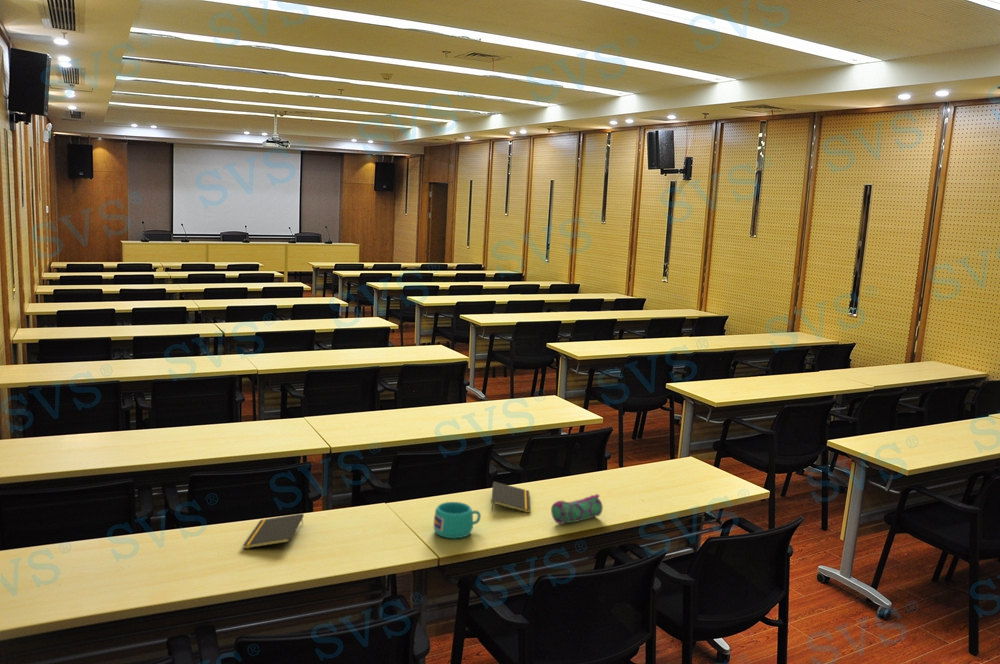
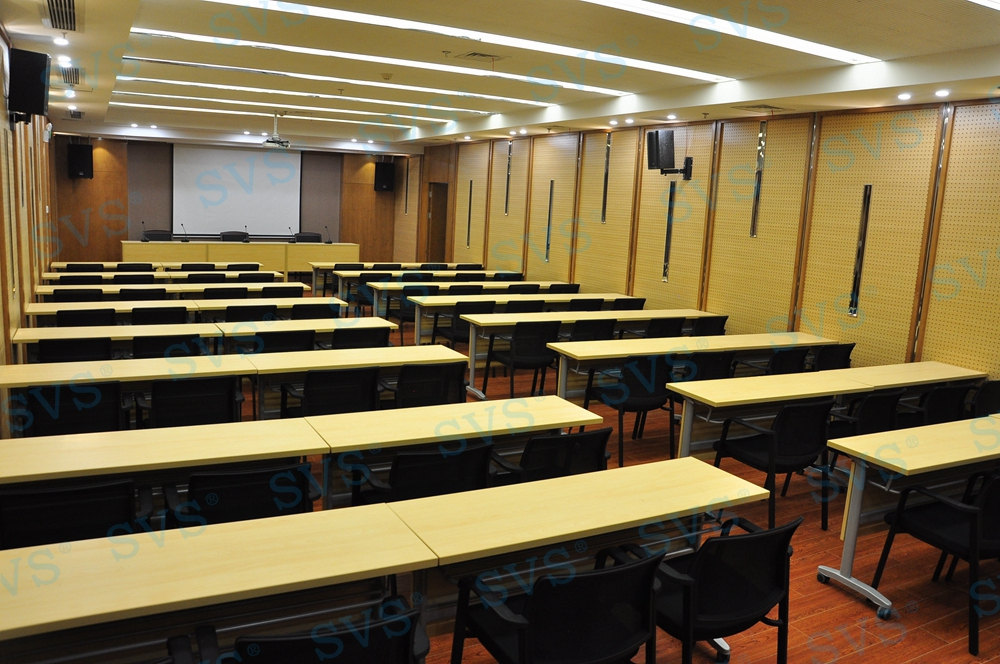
- notepad [490,481,531,514]
- pencil case [550,493,604,525]
- notepad [242,512,305,550]
- cup [433,501,482,540]
